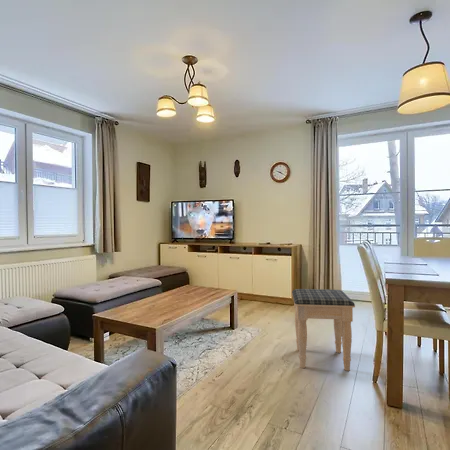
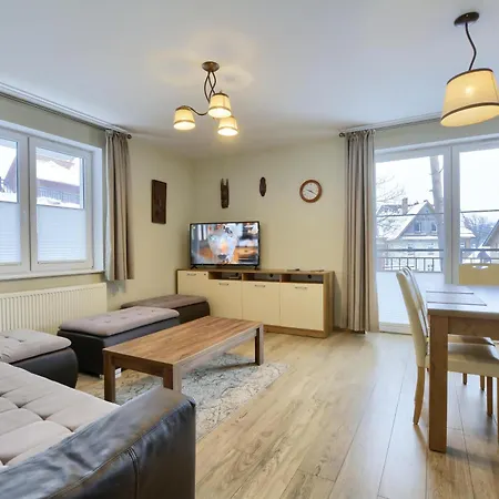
- footstool [291,288,356,372]
